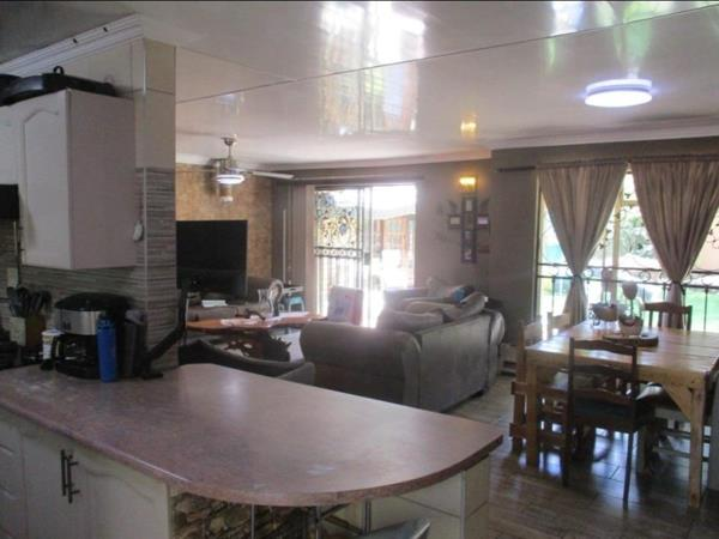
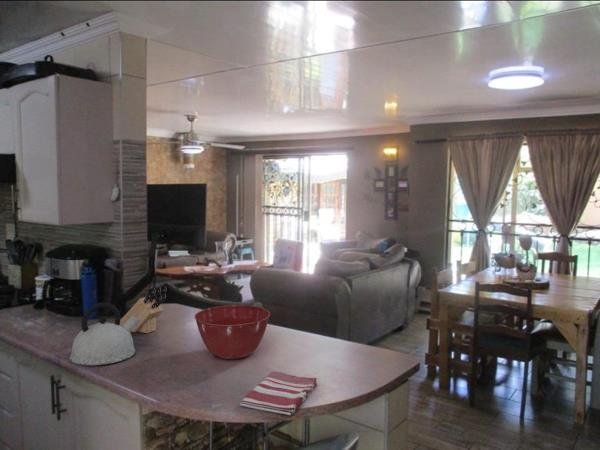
+ knife block [120,286,168,334]
+ kettle [69,302,140,366]
+ mixing bowl [194,304,271,360]
+ dish towel [239,371,318,416]
